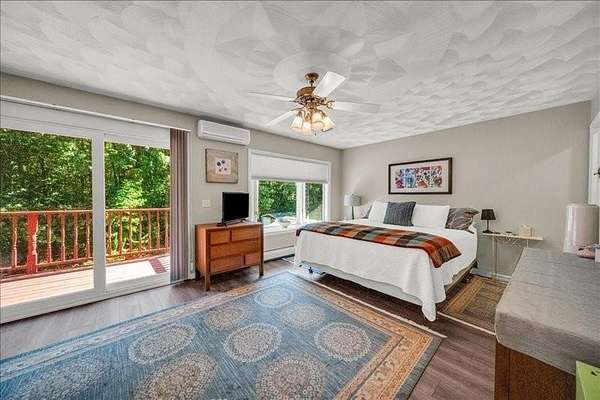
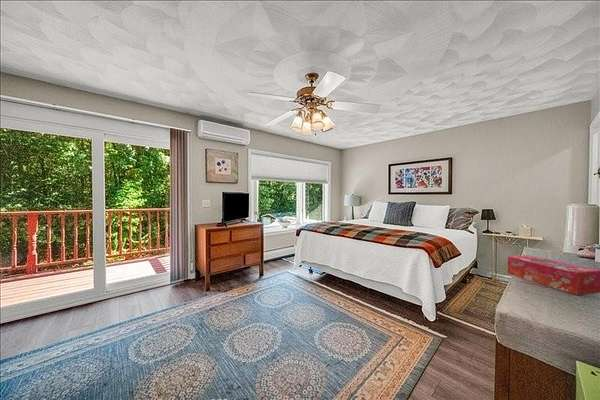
+ tissue box [506,254,600,296]
